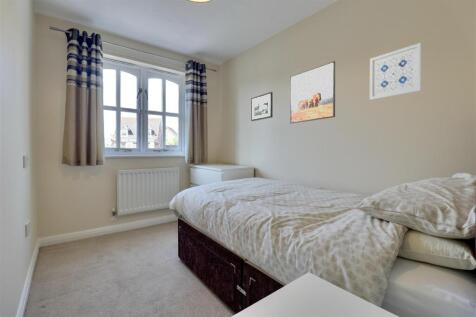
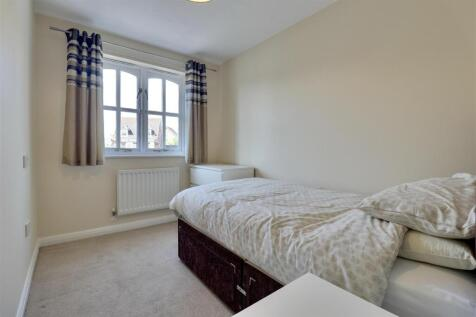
- picture frame [250,91,274,122]
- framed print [289,60,336,125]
- wall art [369,42,422,101]
